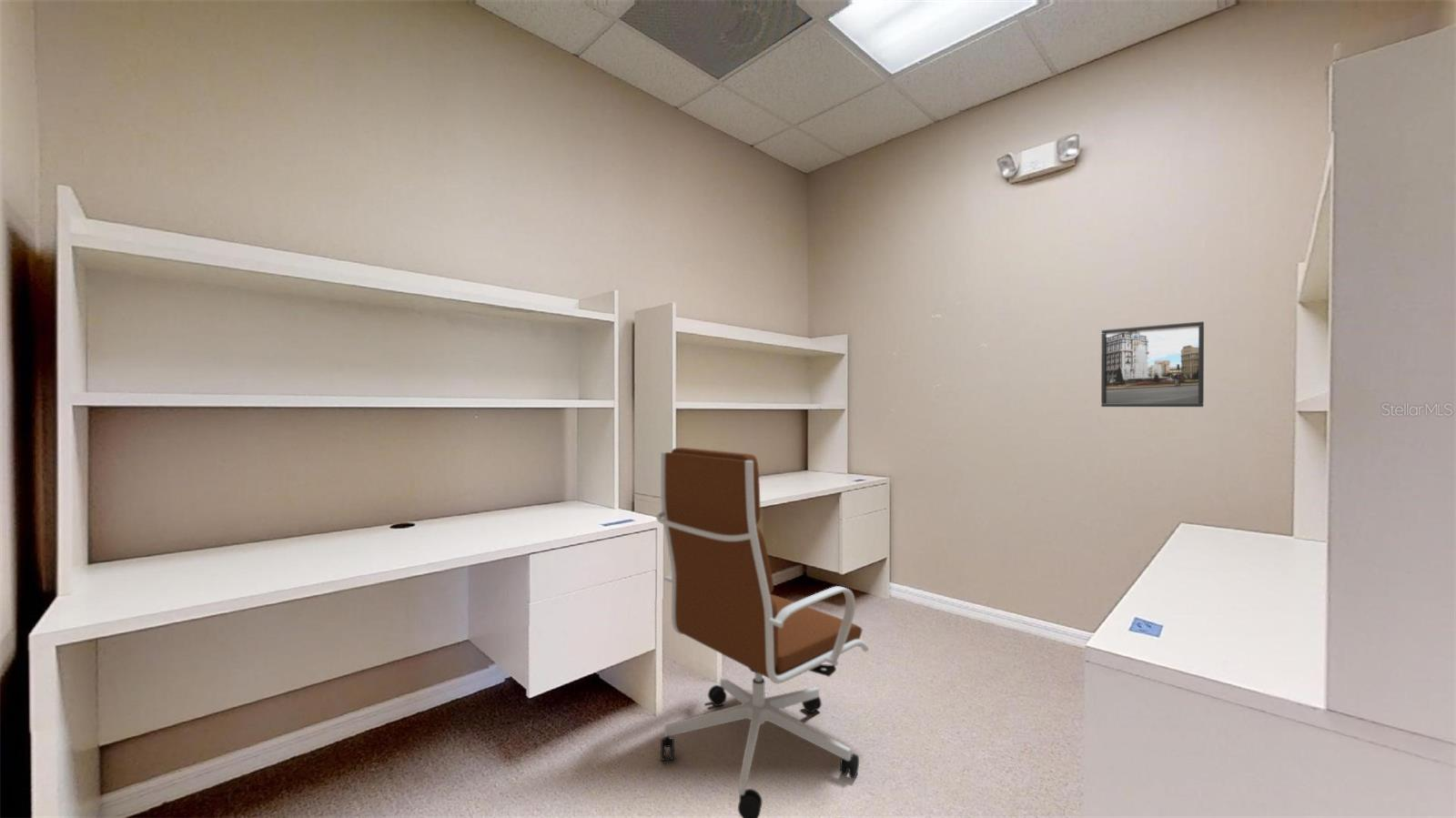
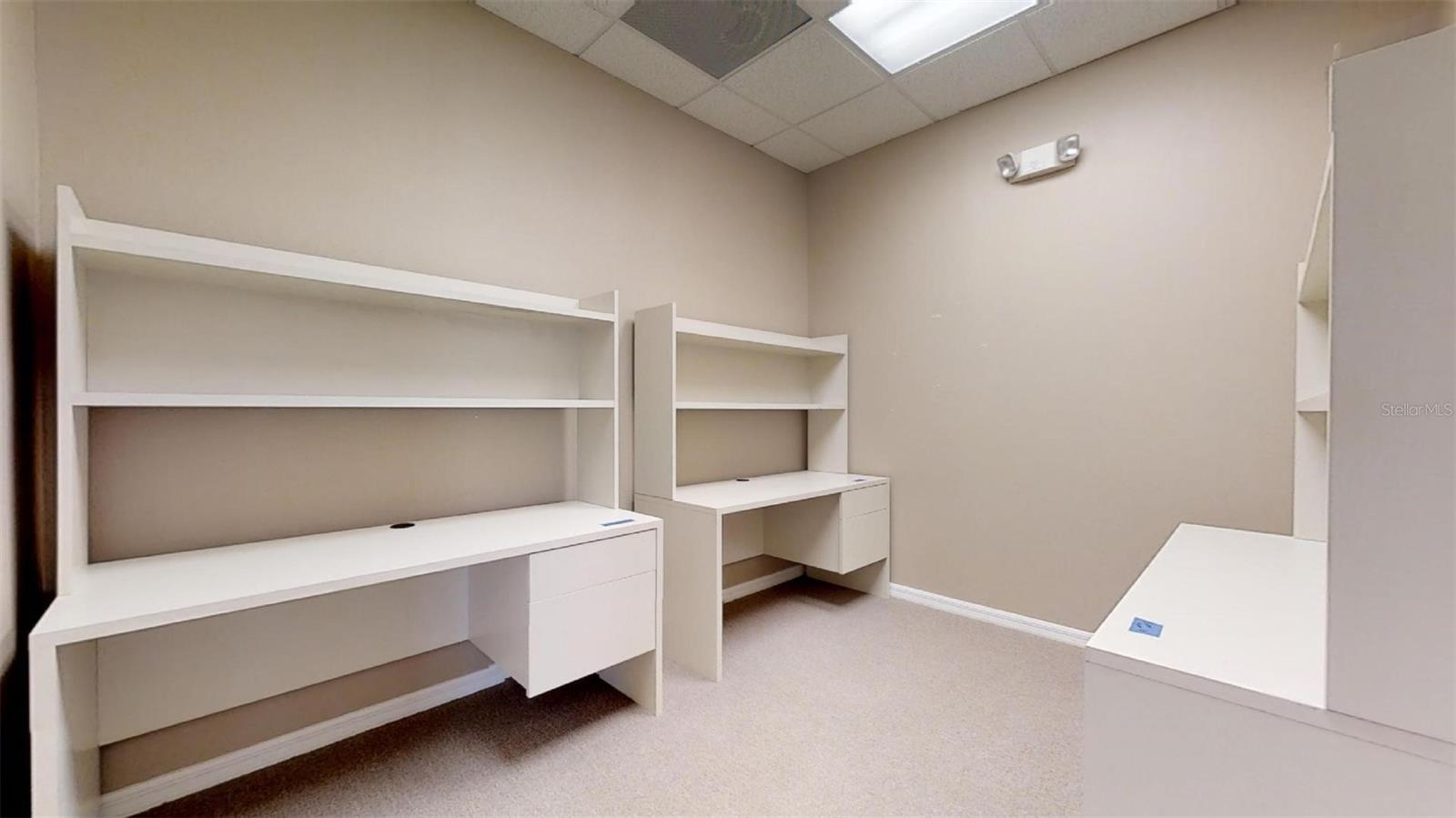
- office chair [655,447,870,818]
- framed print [1100,320,1205,408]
